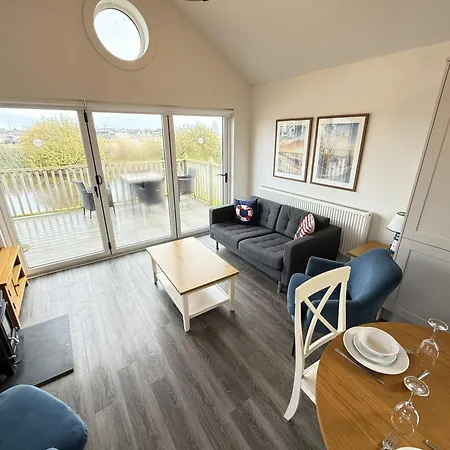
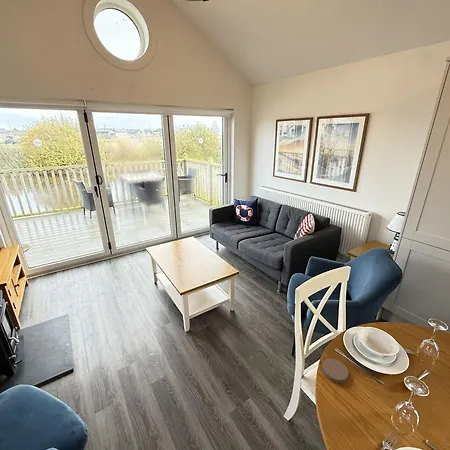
+ coaster [321,357,349,383]
